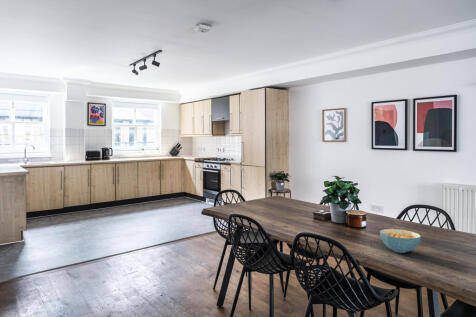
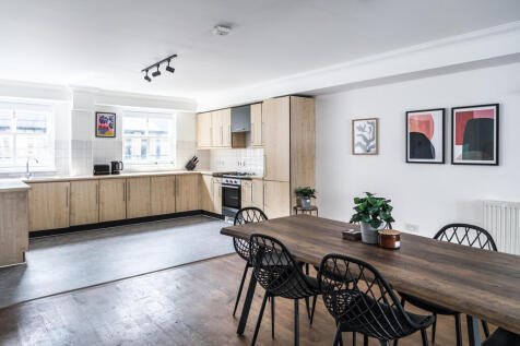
- cereal bowl [379,228,422,254]
